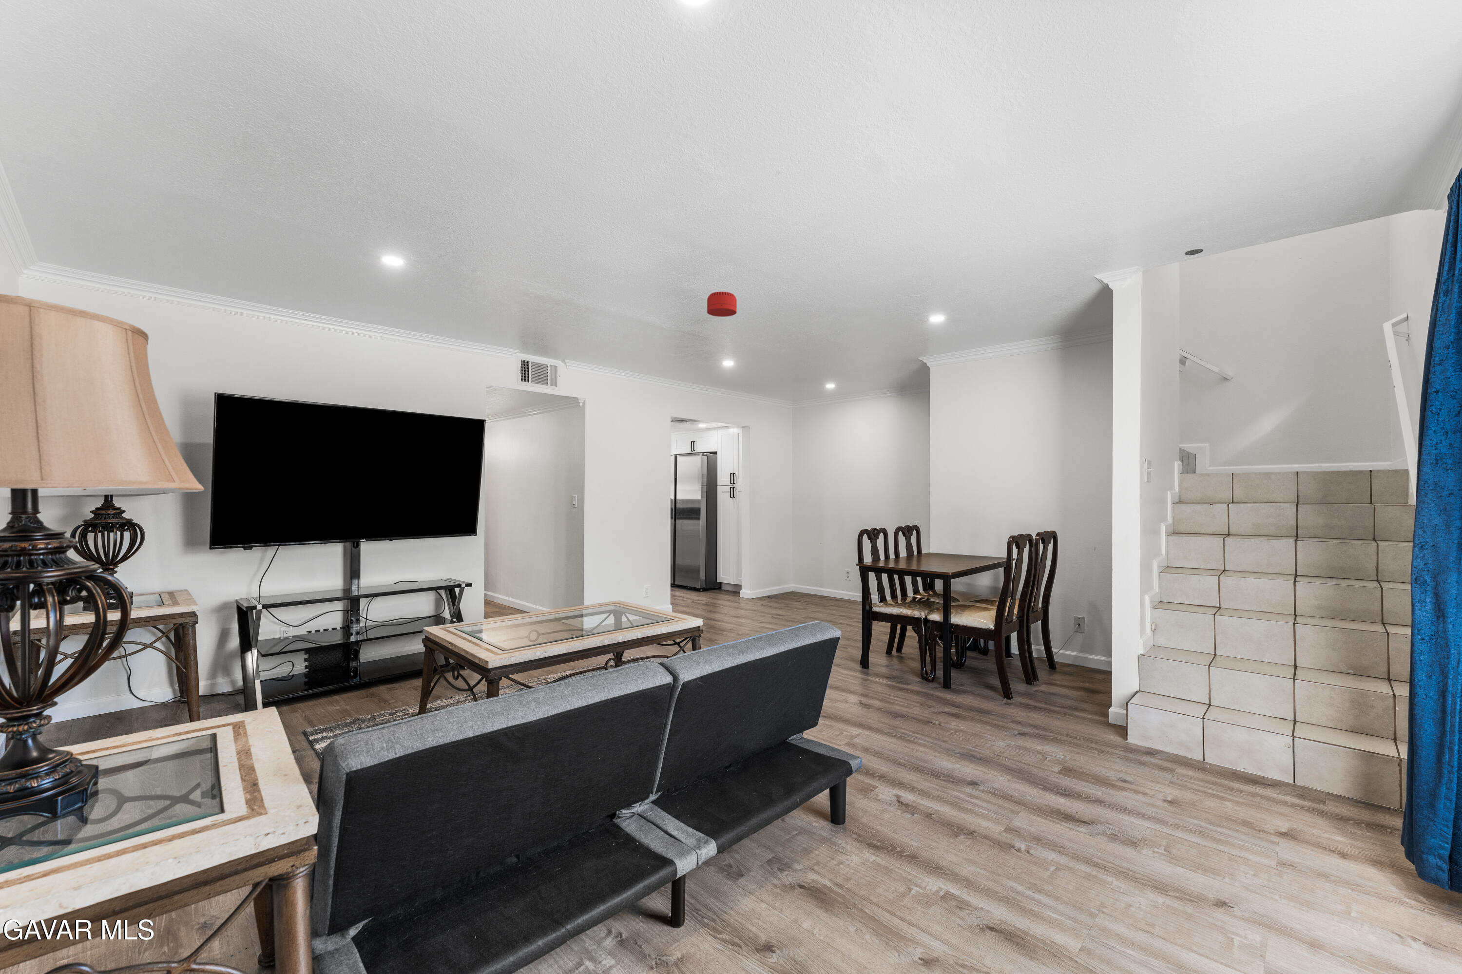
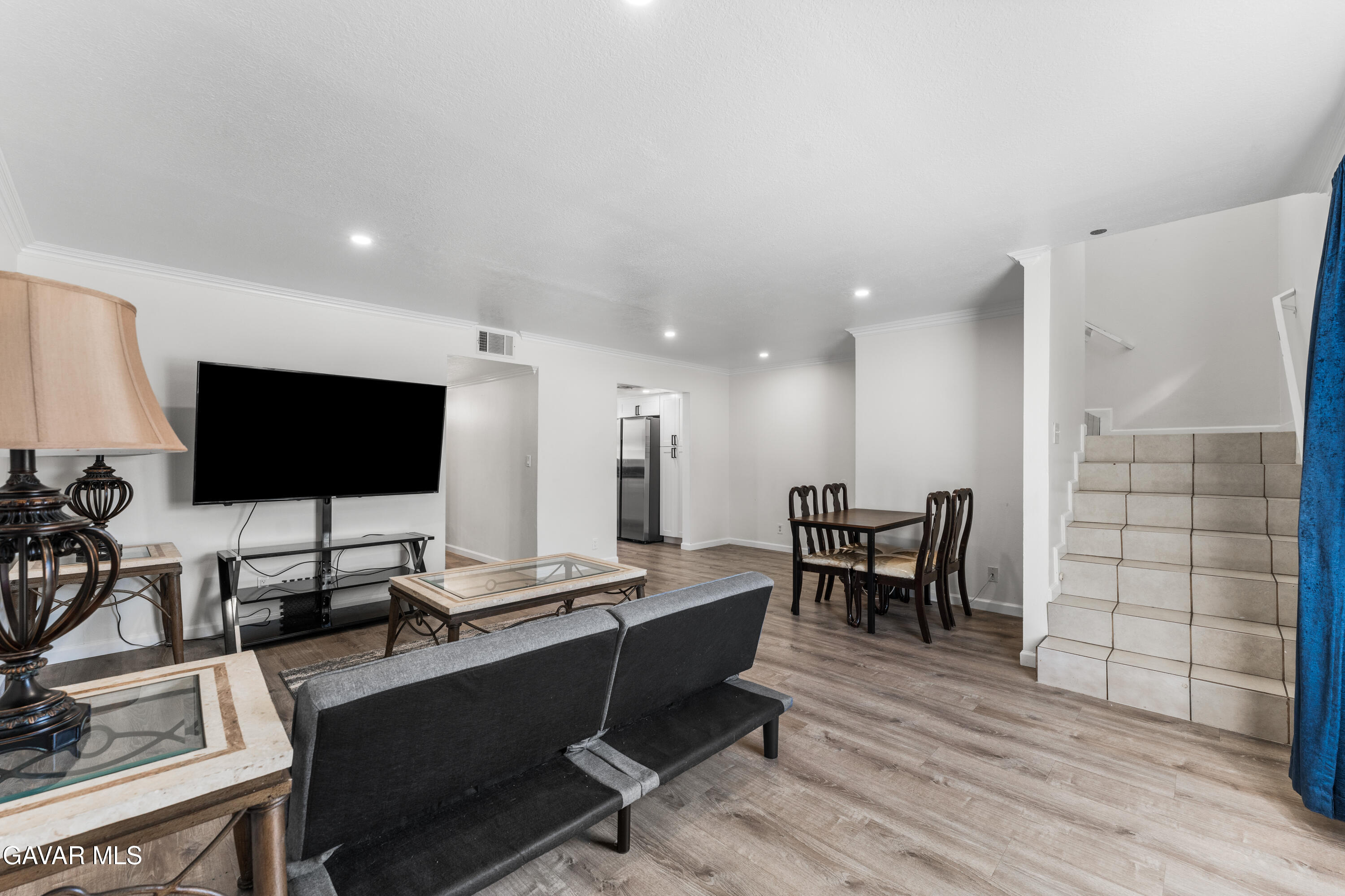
- smoke detector [707,291,737,317]
